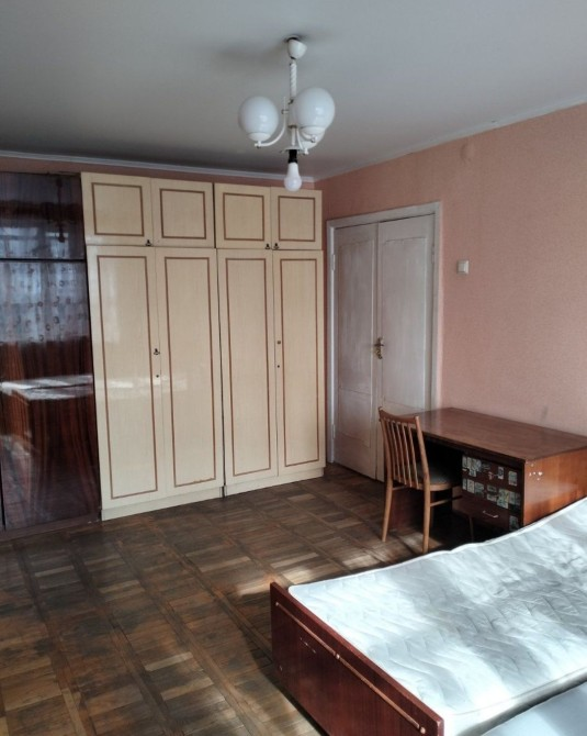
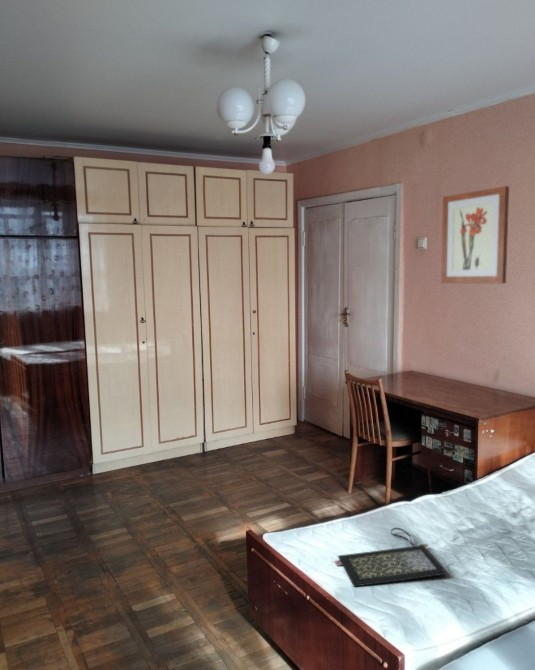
+ wall art [440,185,510,284]
+ clutch bag [333,527,449,588]
